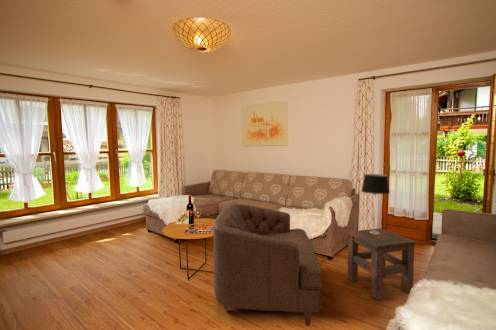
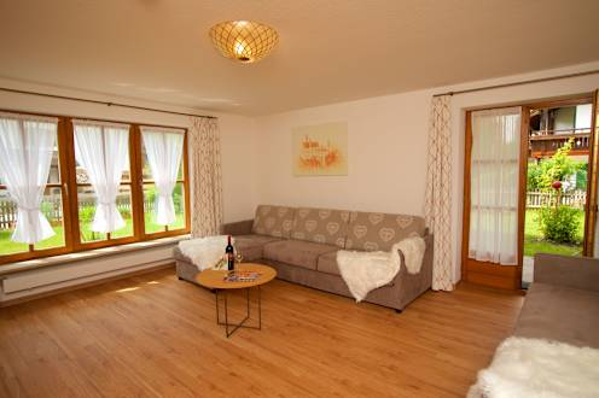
- chair [212,203,323,327]
- side table [346,227,417,301]
- table lamp [360,173,391,234]
